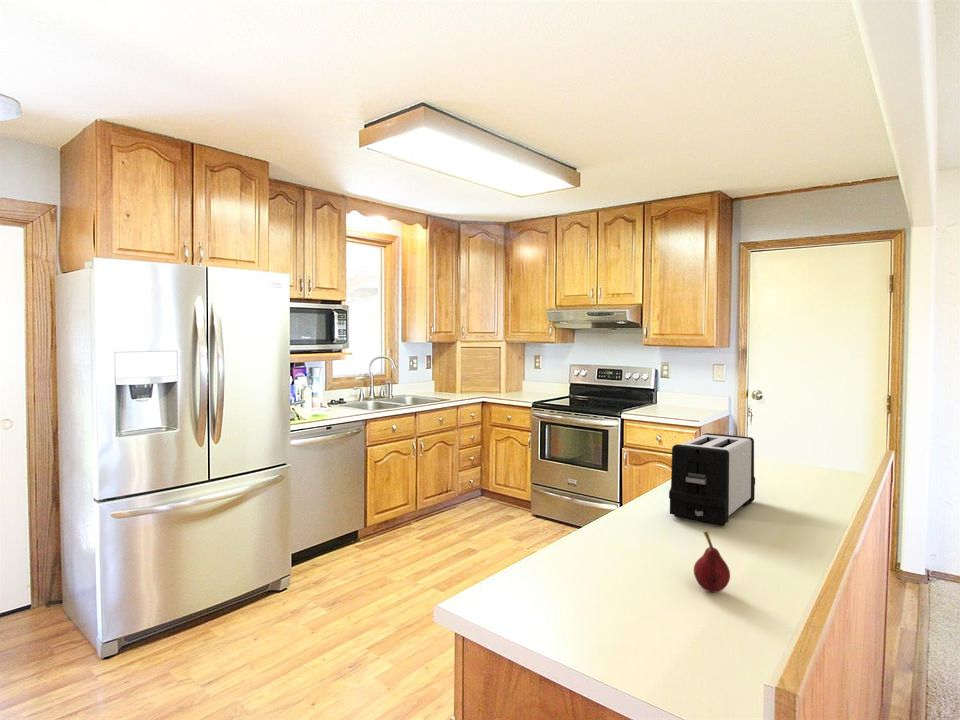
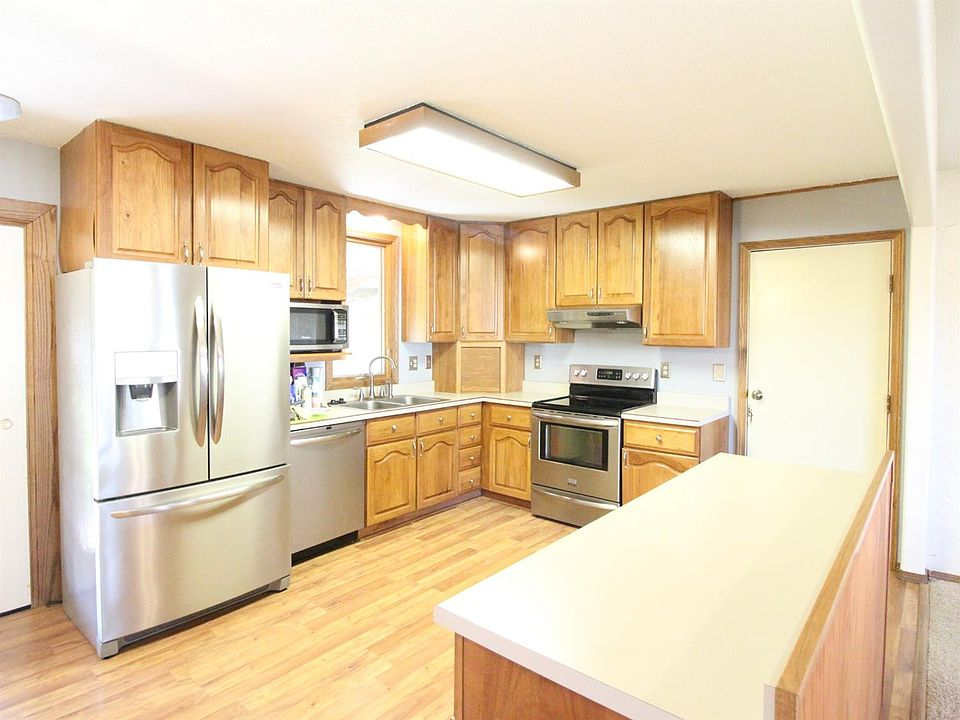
- toaster [668,432,756,527]
- fruit [693,530,731,594]
